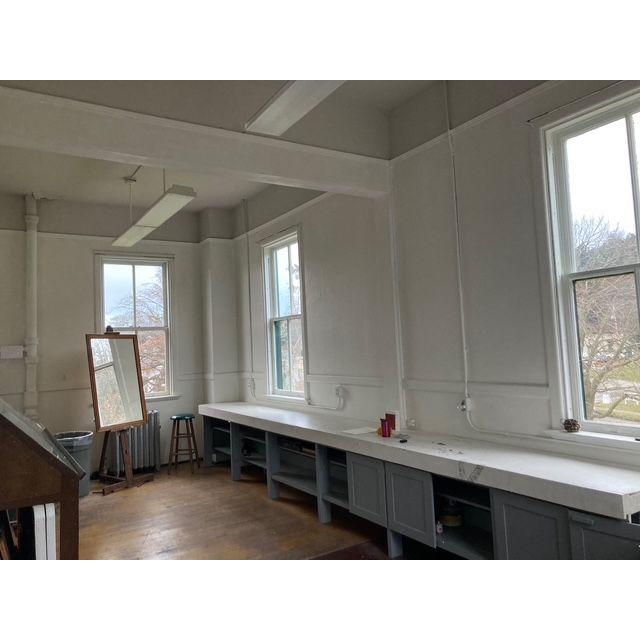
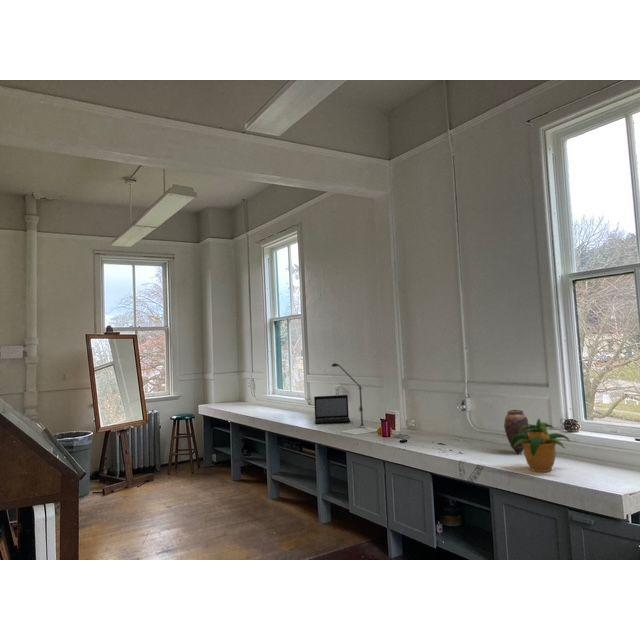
+ laptop [313,394,351,425]
+ desk lamp [331,362,366,429]
+ ceramic pot [503,409,529,454]
+ potted plant [510,418,571,473]
